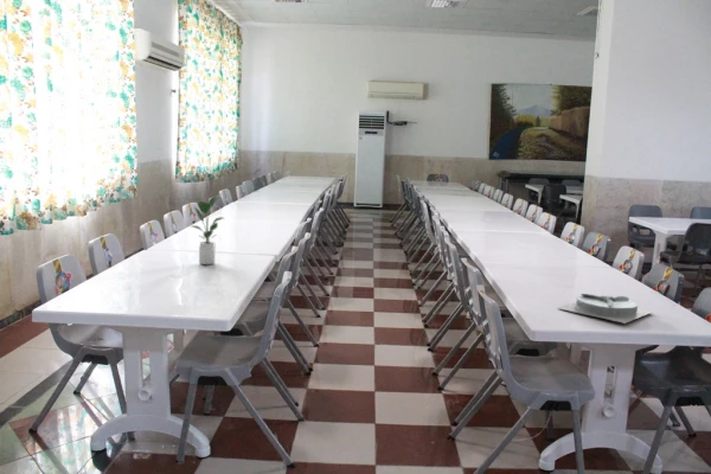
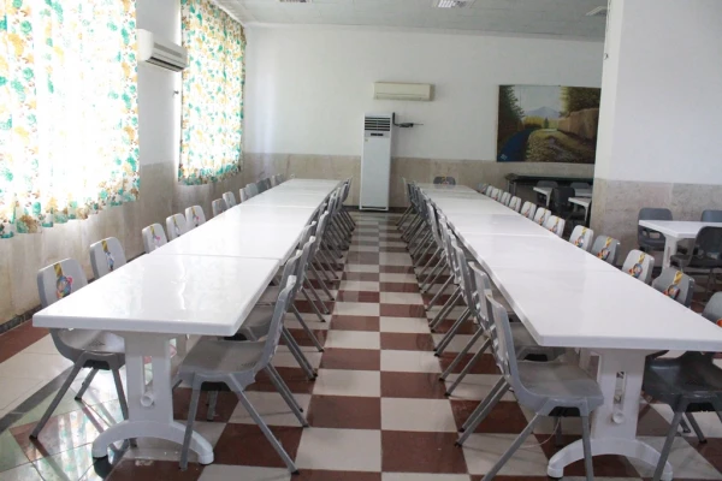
- plate [558,293,653,325]
- potted plant [187,191,226,265]
